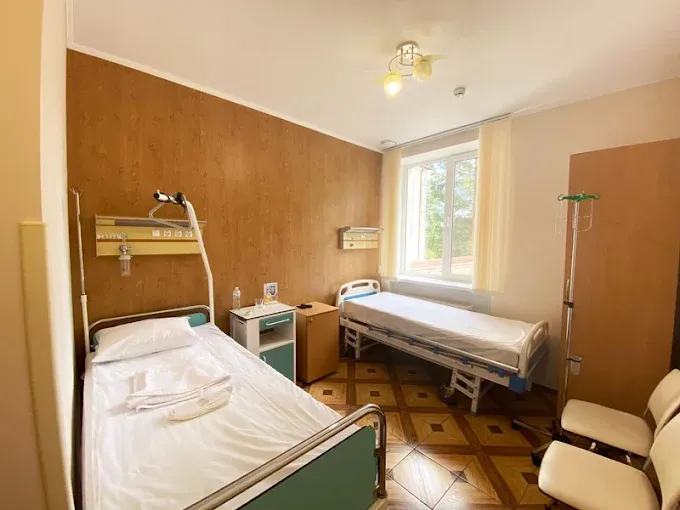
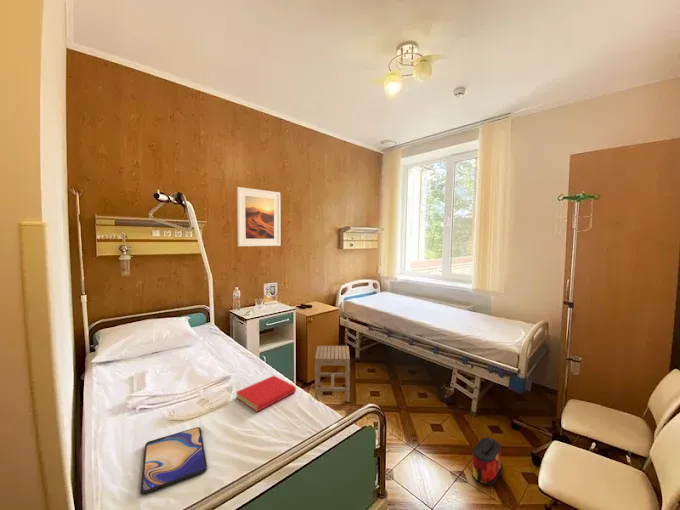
+ book [235,375,297,413]
+ stool [314,345,351,403]
+ bag [471,437,503,486]
+ tablet [139,426,208,495]
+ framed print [236,186,282,247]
